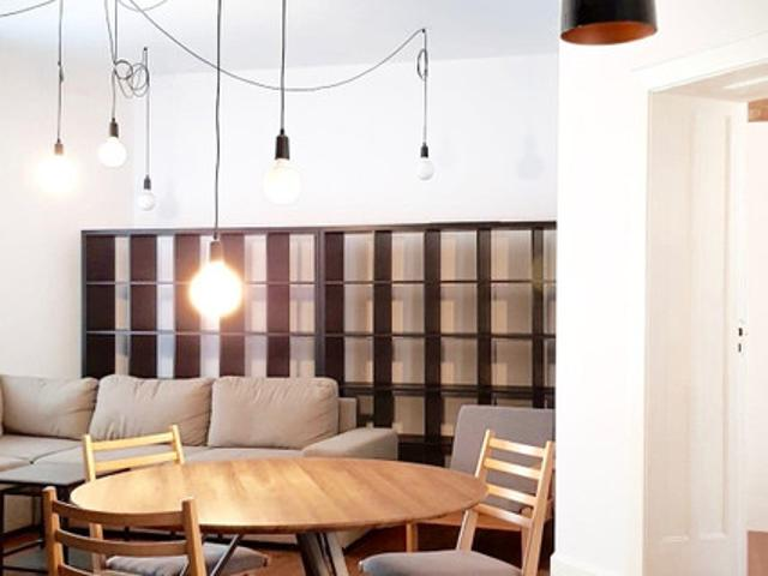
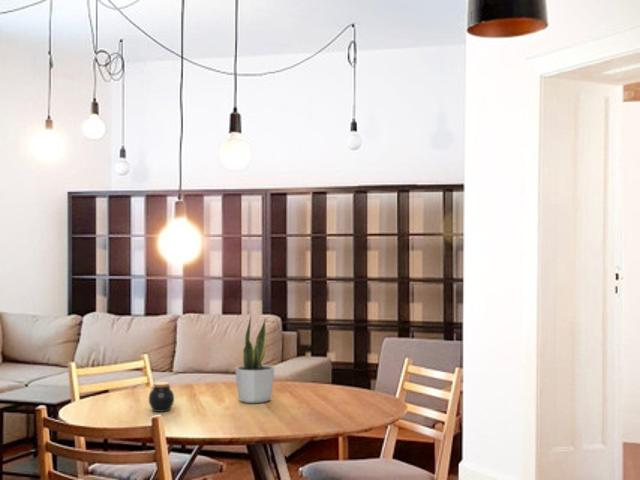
+ jar [148,381,175,413]
+ potted plant [234,316,275,404]
